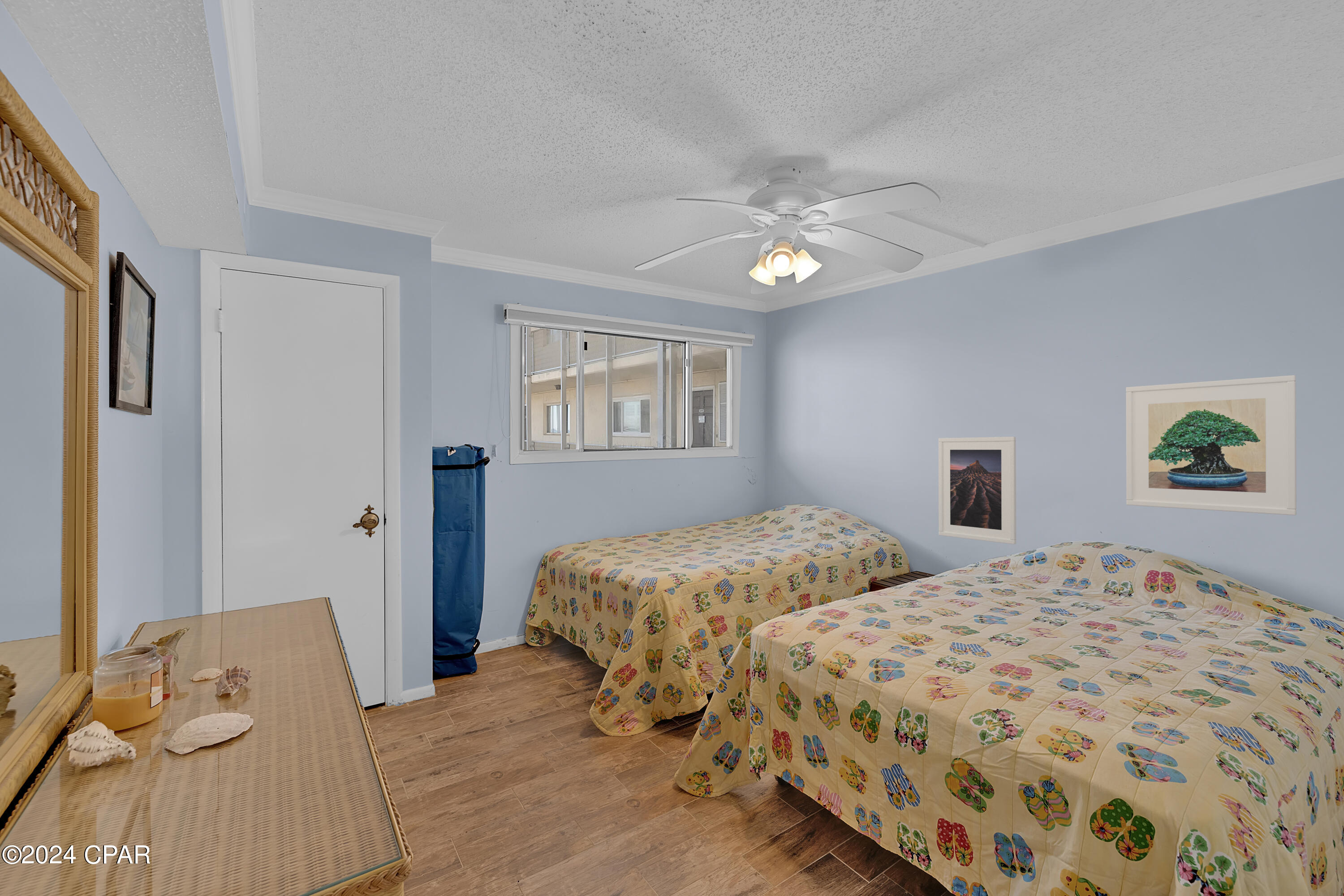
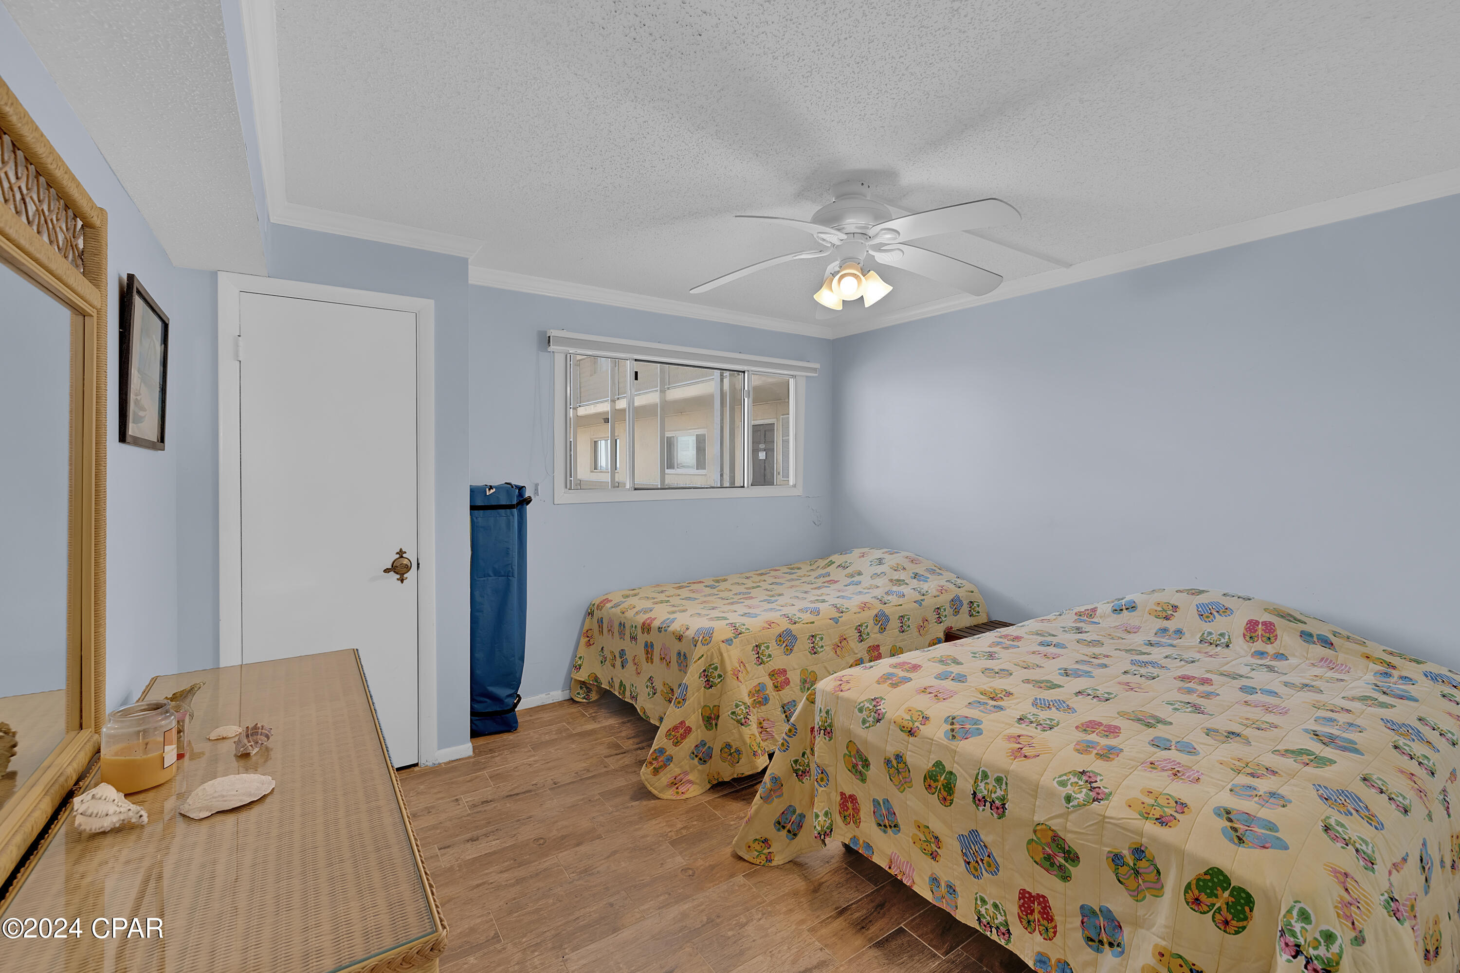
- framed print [1125,375,1297,516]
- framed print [938,436,1017,545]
